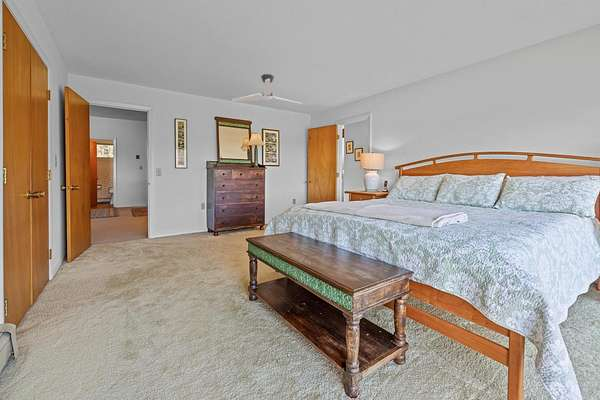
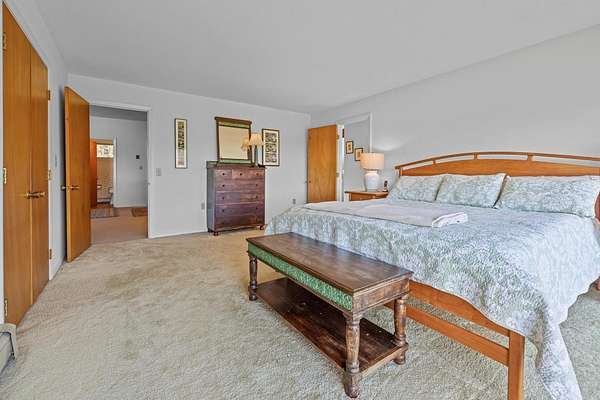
- ceiling fan [231,73,303,105]
